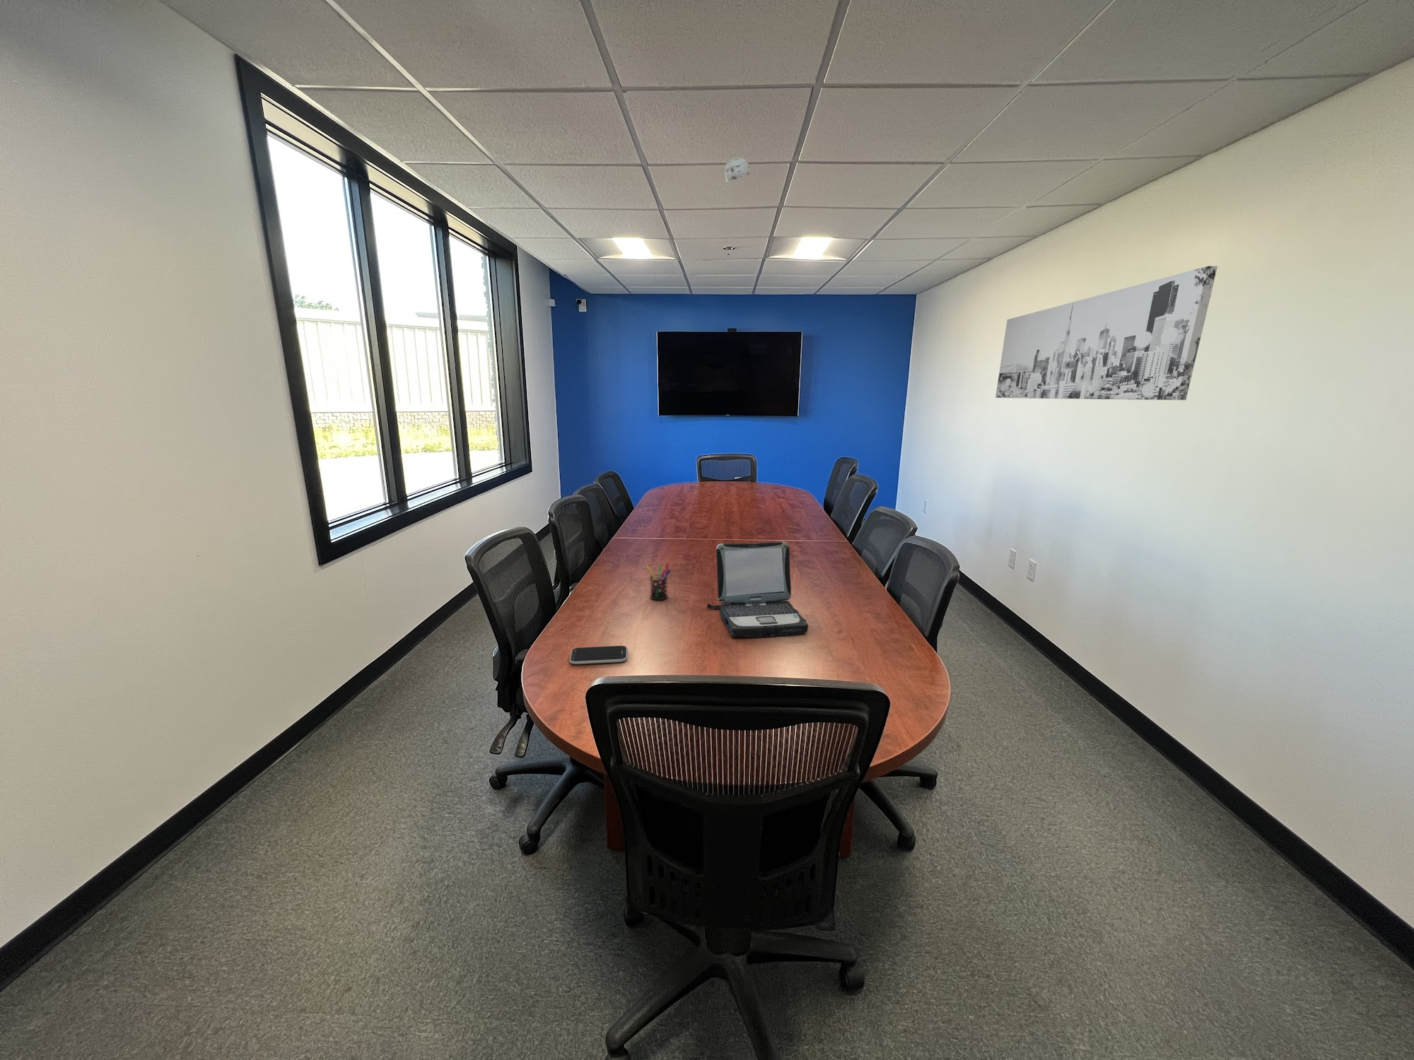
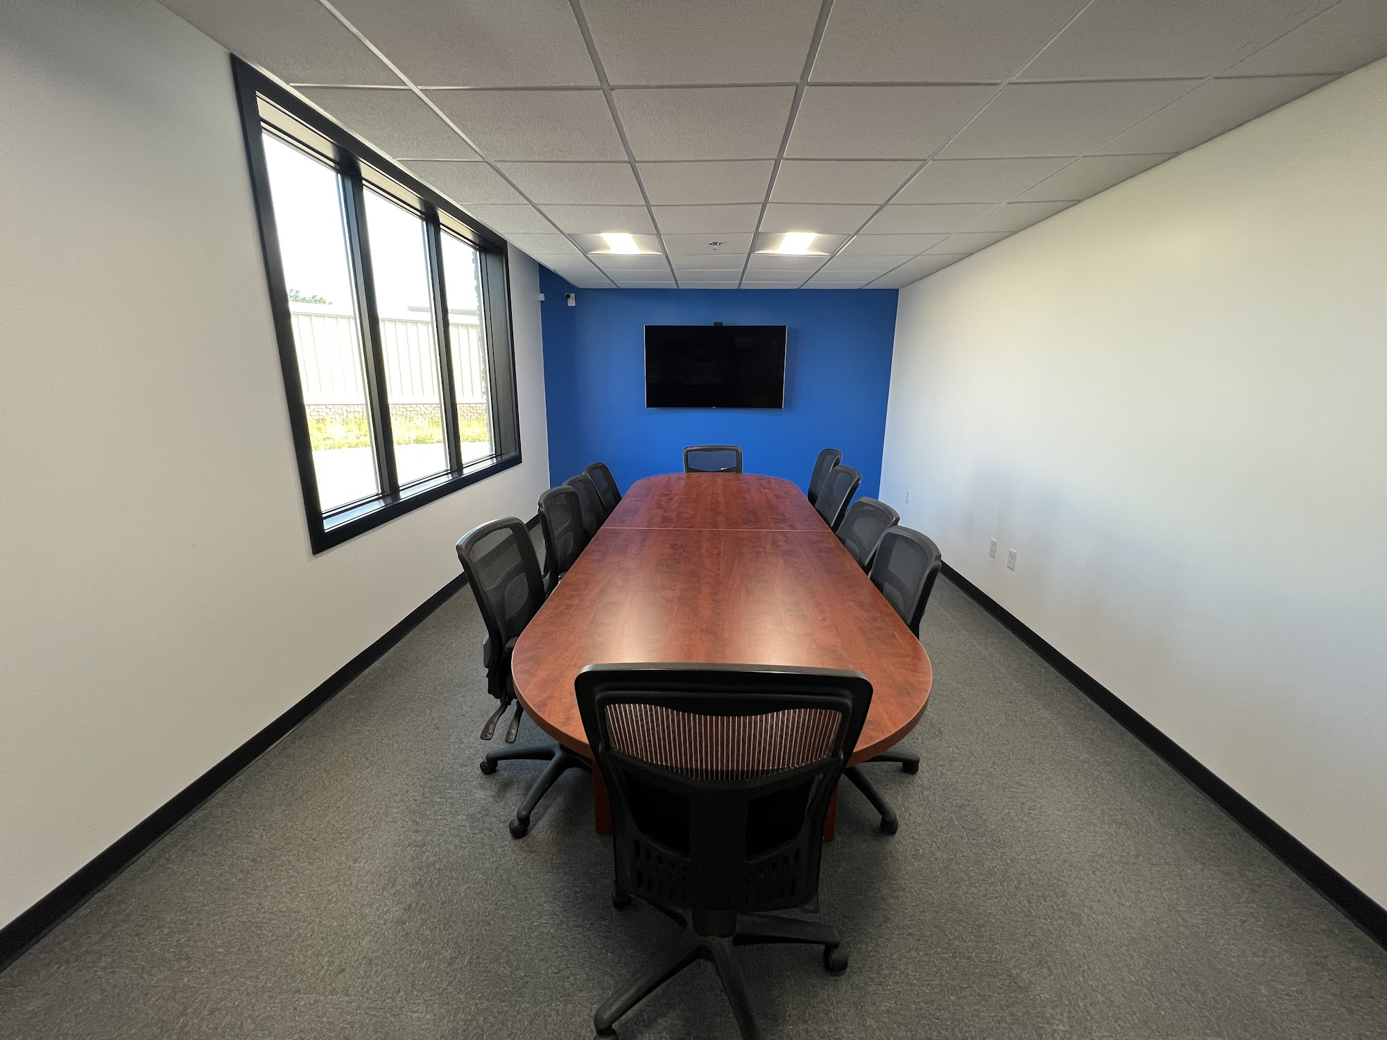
- smoke detector [724,157,752,183]
- wall art [994,265,1218,401]
- laptop [706,541,808,638]
- smartphone [569,645,628,665]
- pen holder [646,562,671,600]
